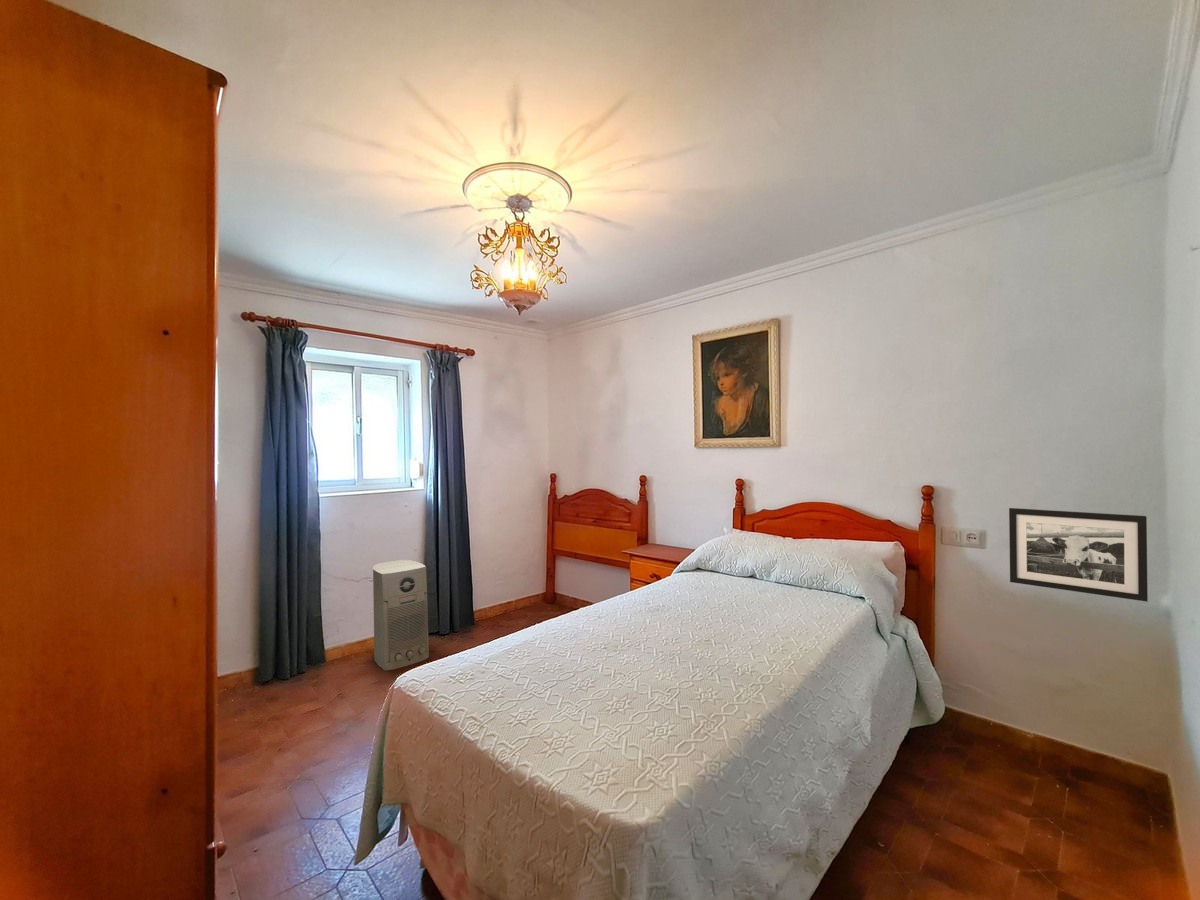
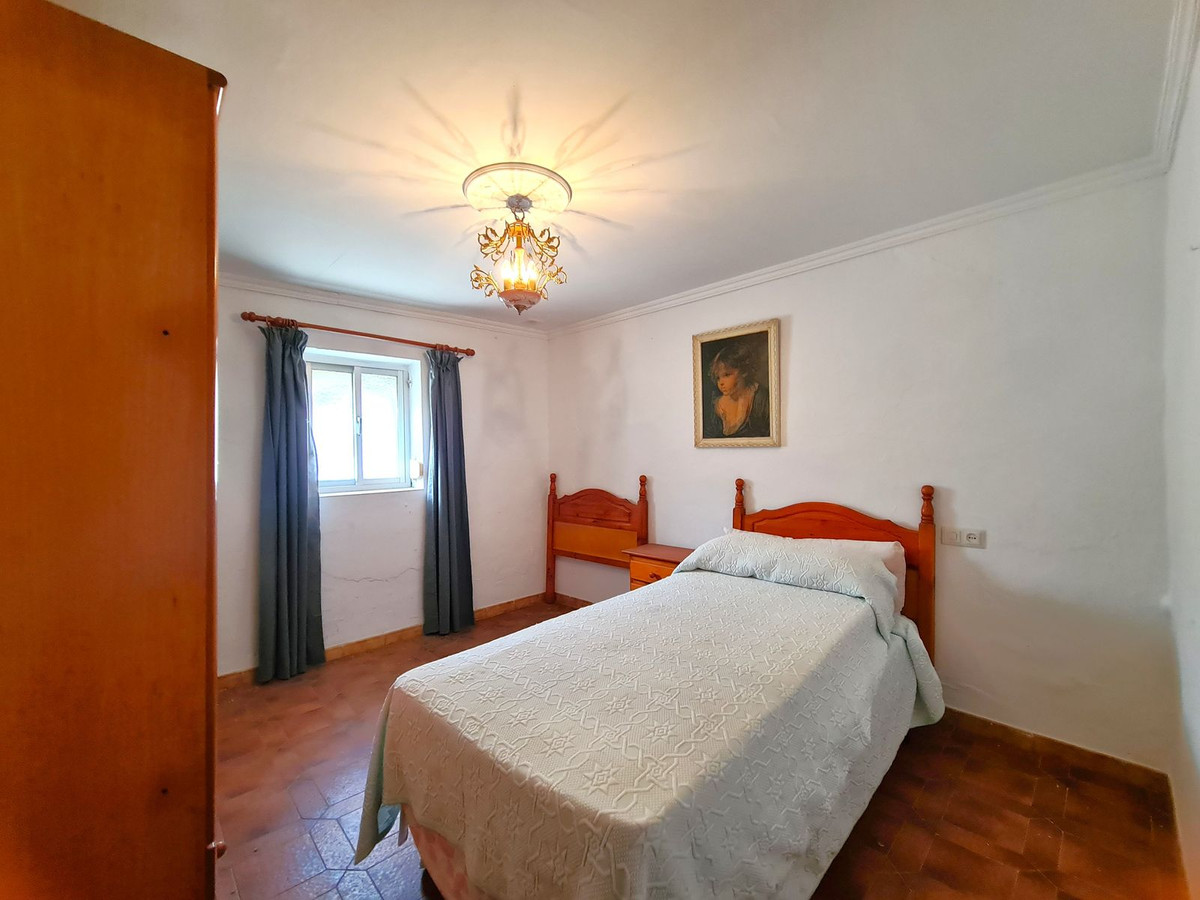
- picture frame [1008,507,1149,603]
- air purifier [372,559,430,672]
